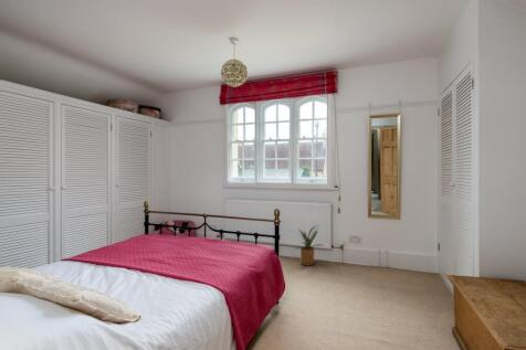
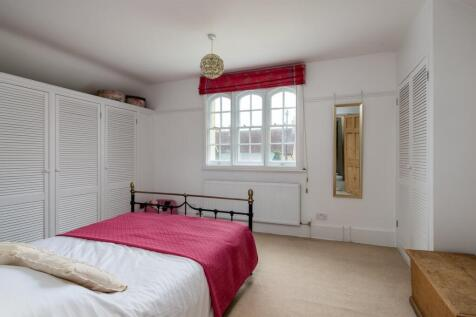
- house plant [290,224,325,266]
